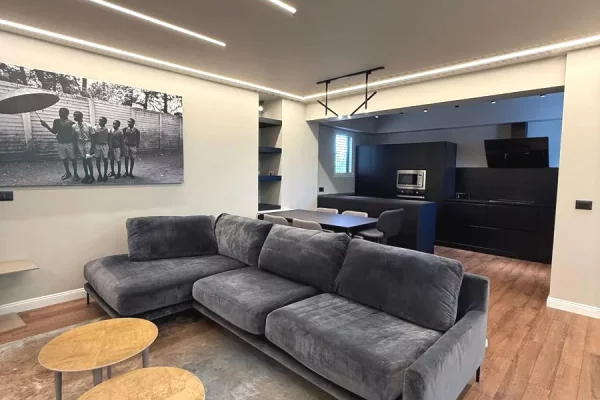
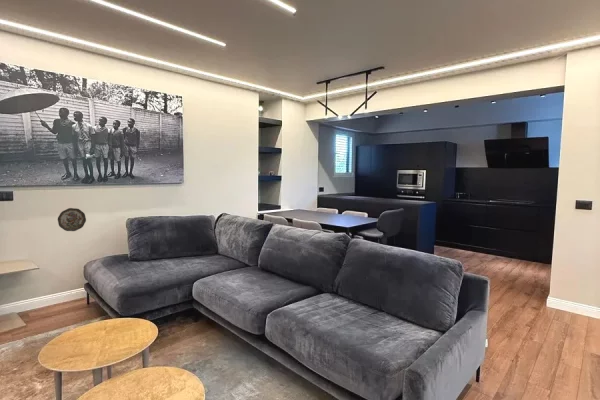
+ decorative plate [57,207,87,232]
